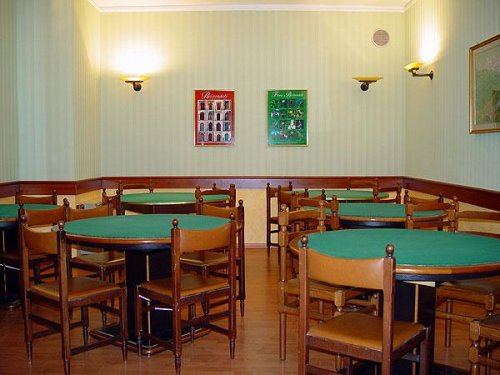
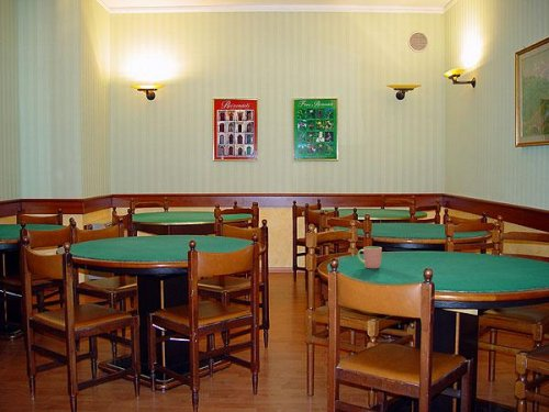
+ cup [357,246,383,269]
